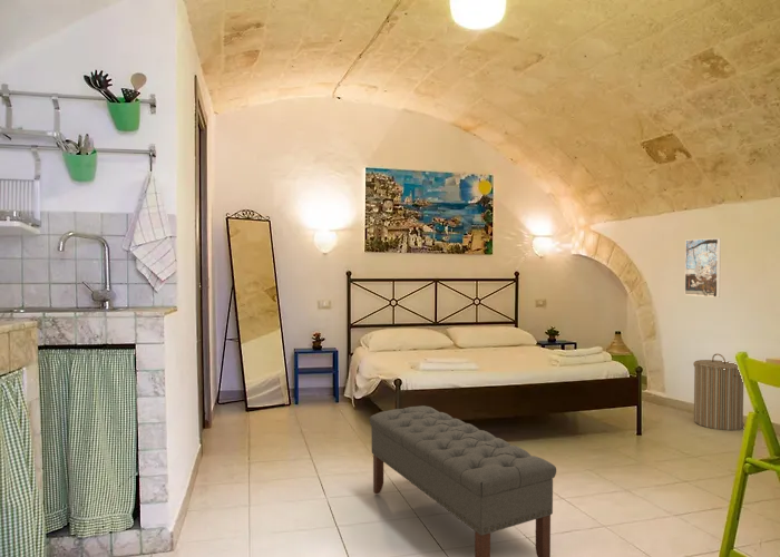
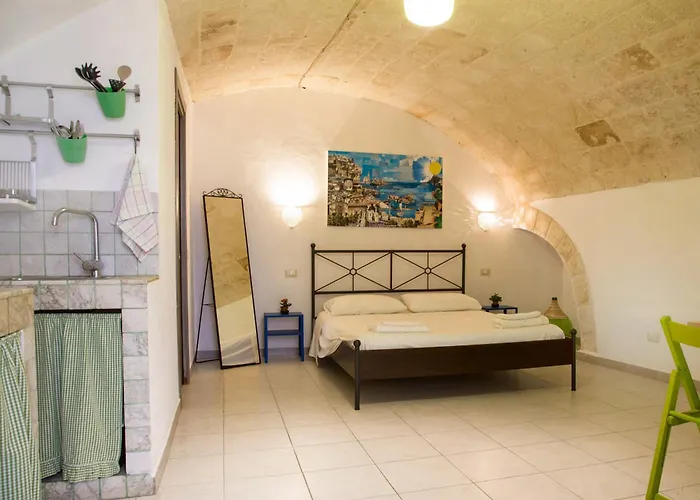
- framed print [684,237,722,299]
- bench [369,404,557,557]
- laundry hamper [693,353,744,431]
